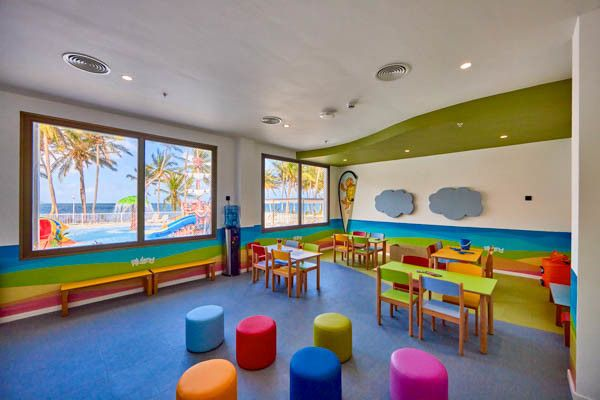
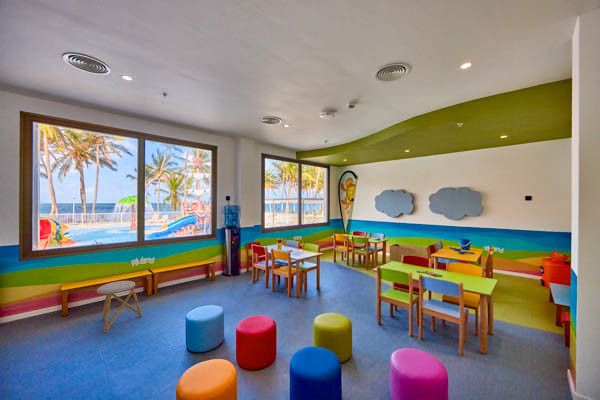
+ stool [96,280,143,334]
